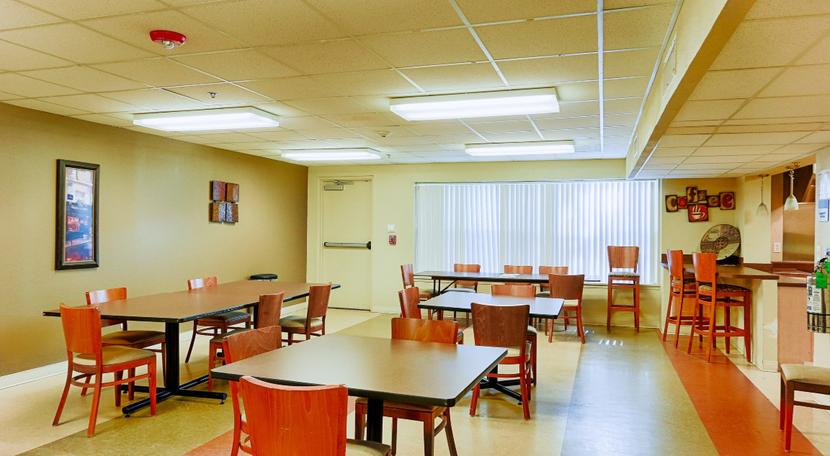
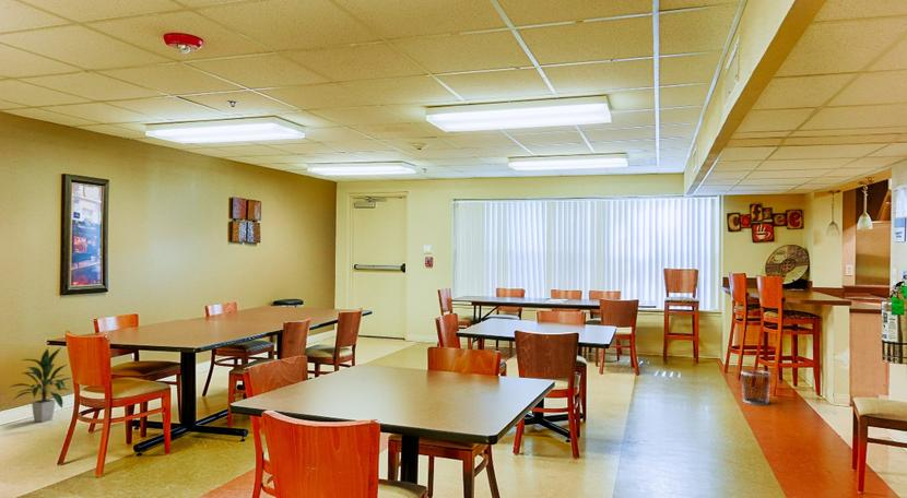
+ indoor plant [8,346,73,423]
+ waste bin [740,369,773,406]
